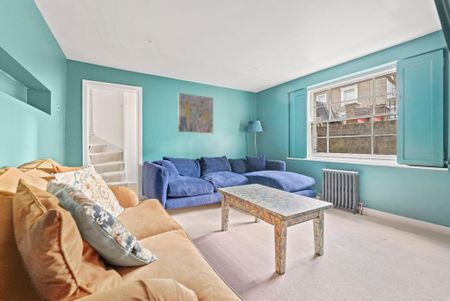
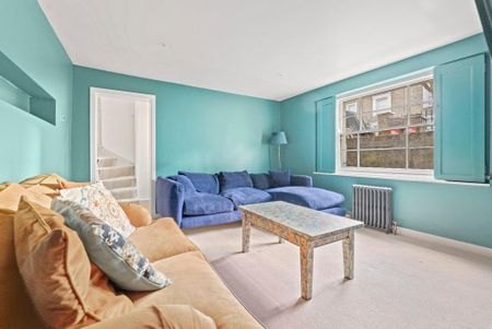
- wall art [177,92,214,134]
